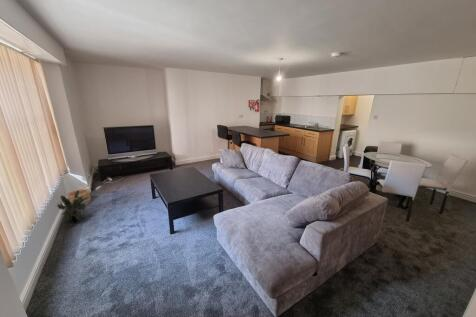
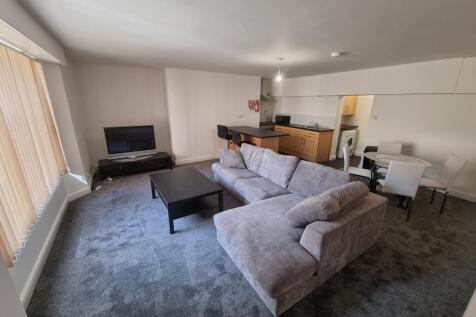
- basket [66,188,92,206]
- potted plant [56,189,89,223]
